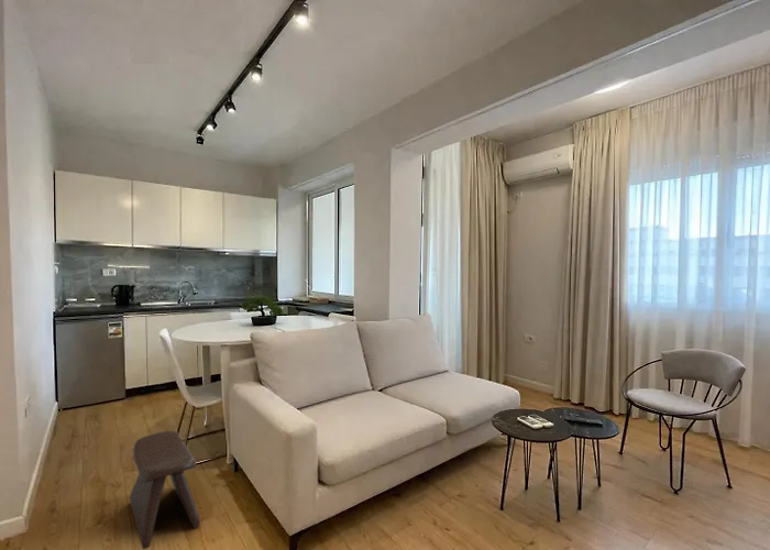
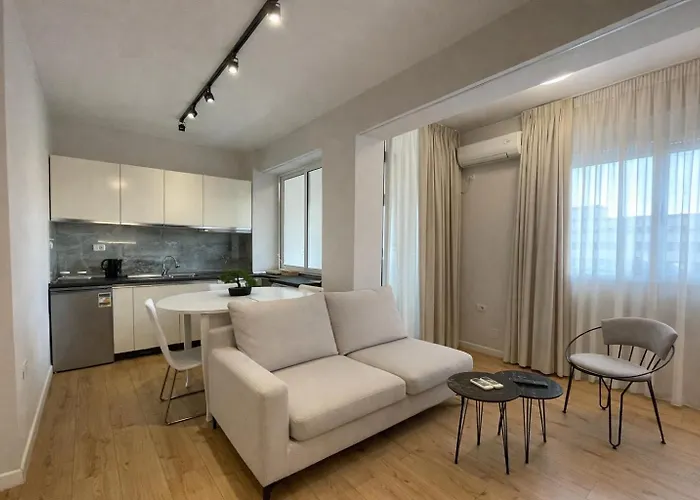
- stool [129,430,201,550]
